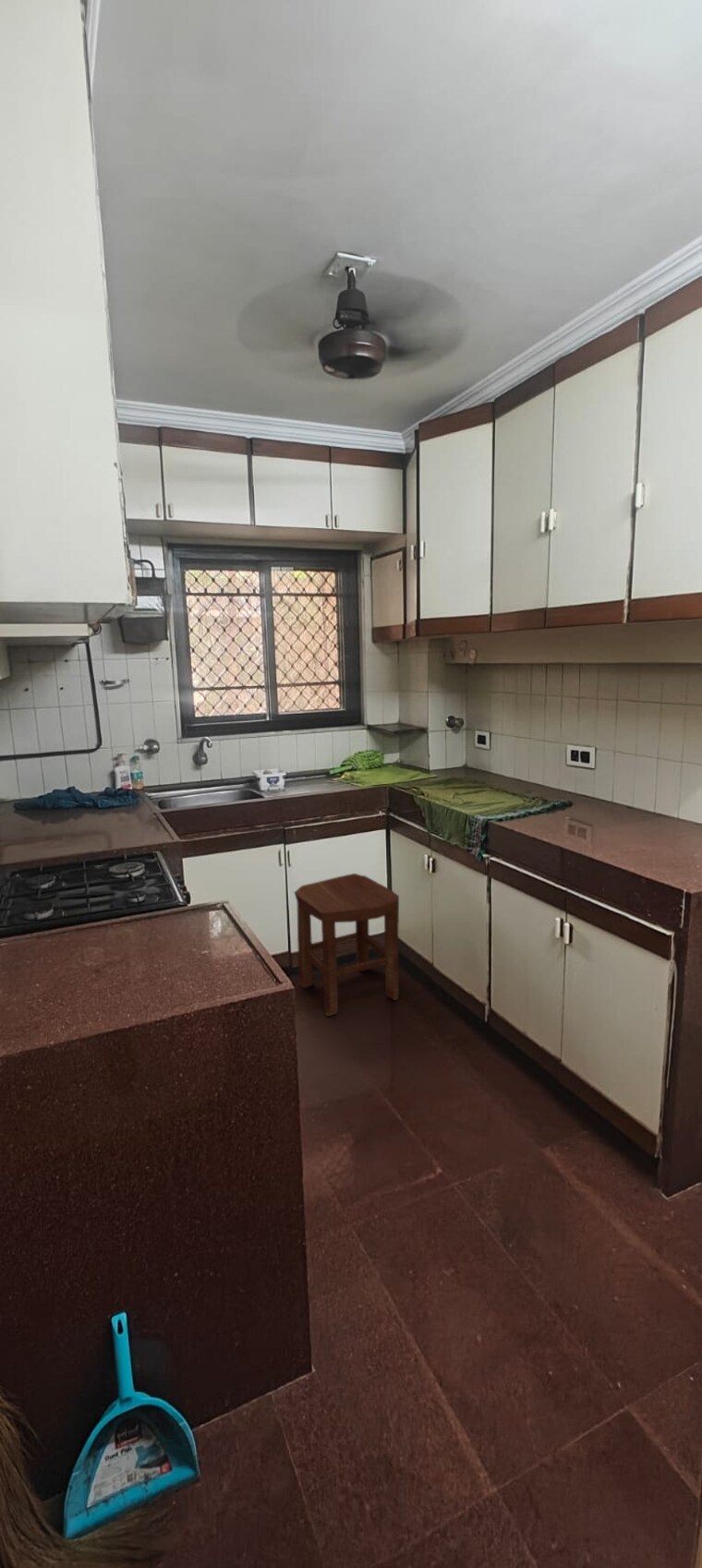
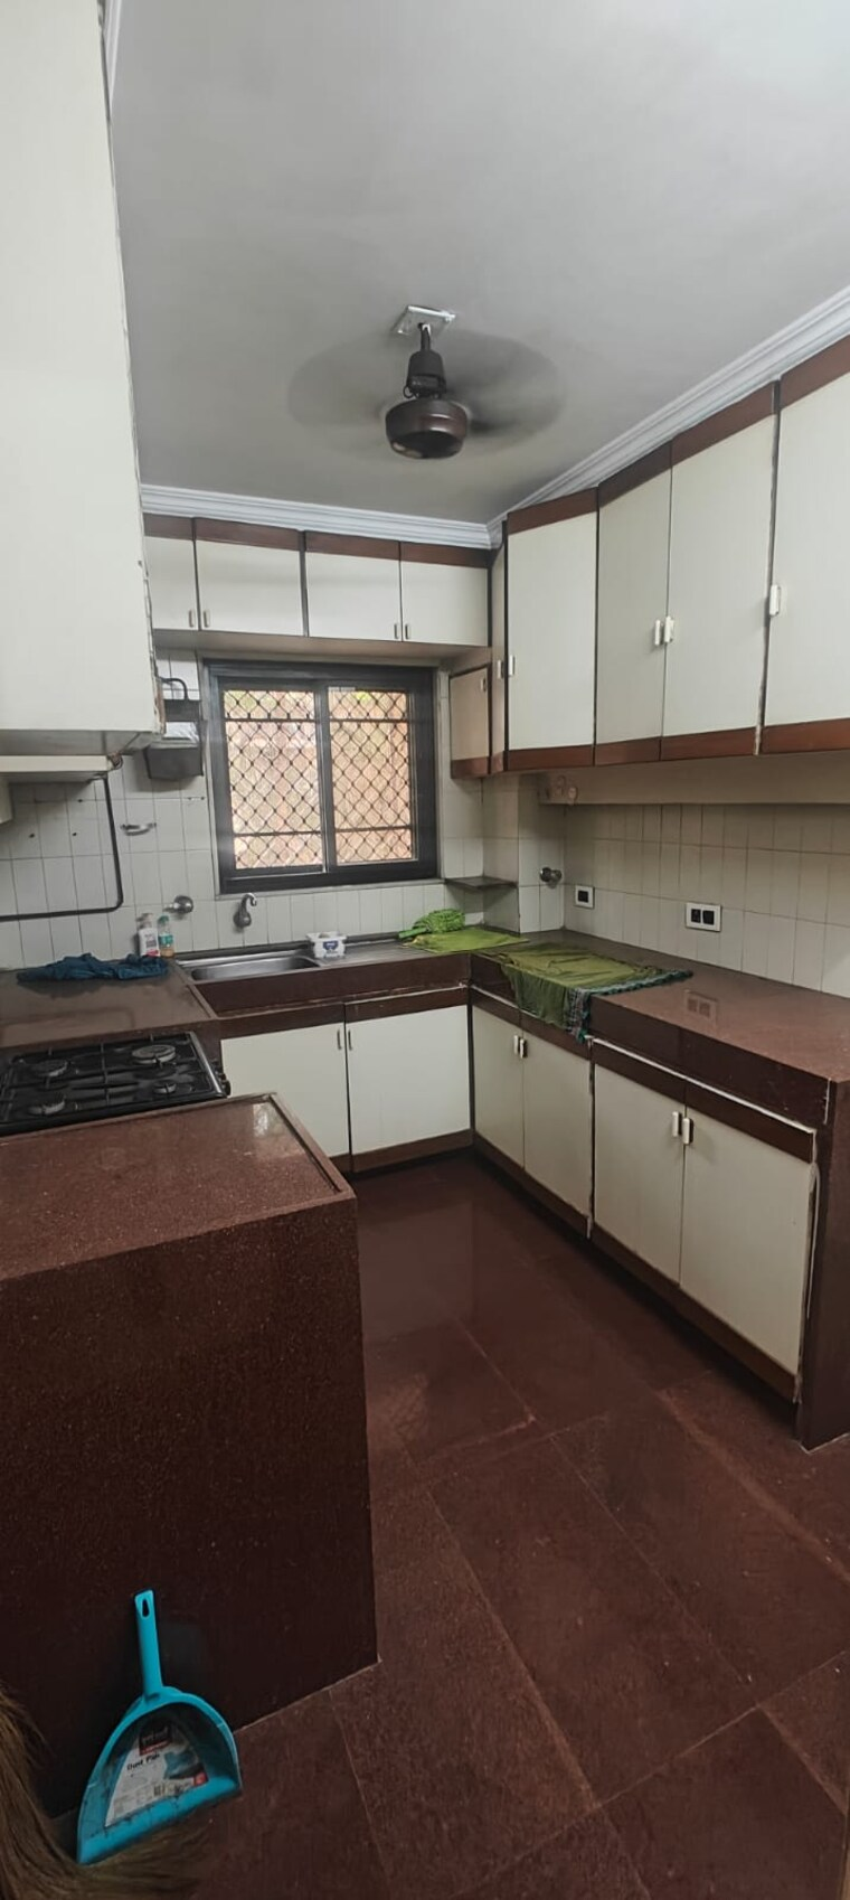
- stool [293,873,400,1017]
